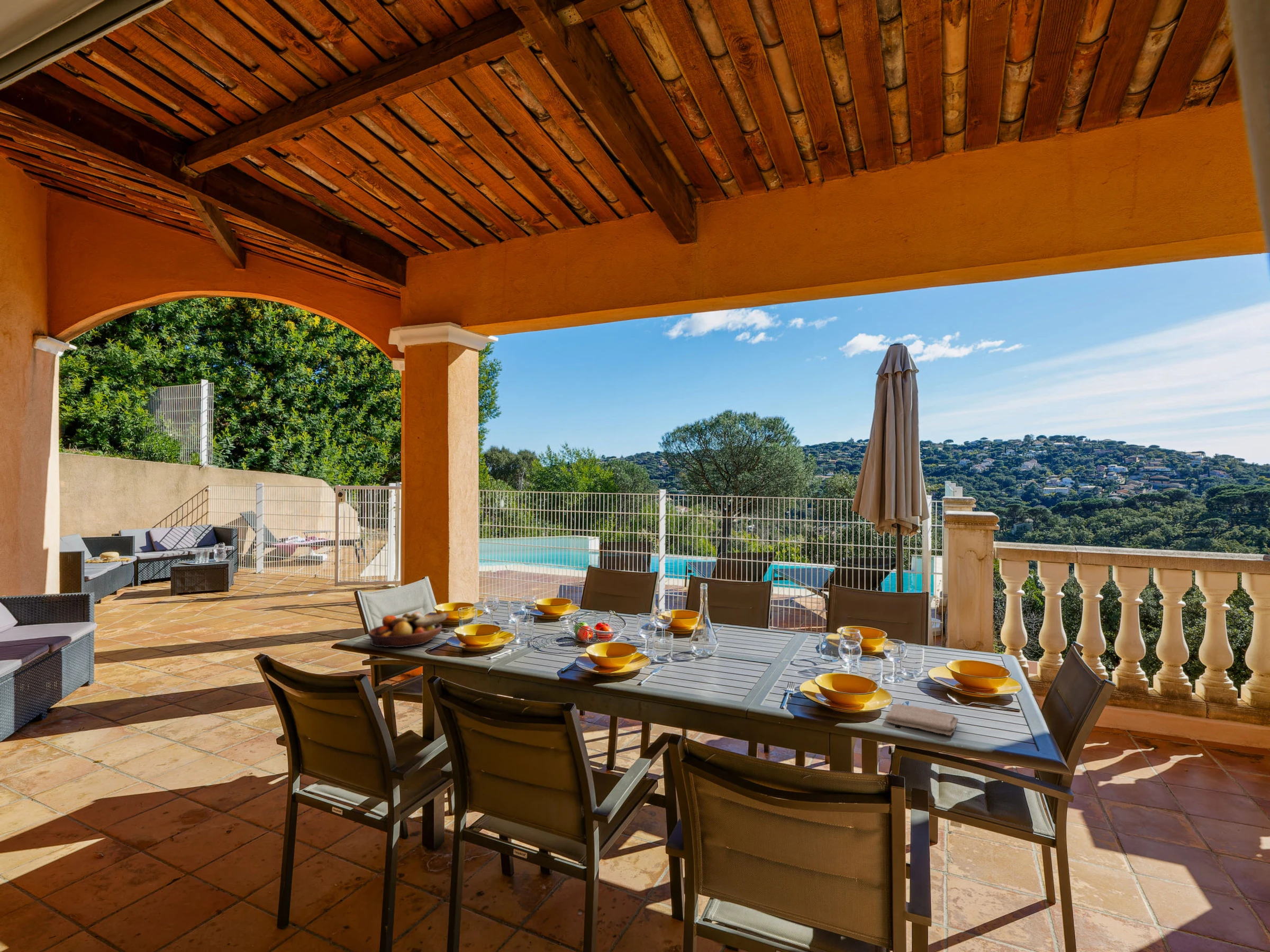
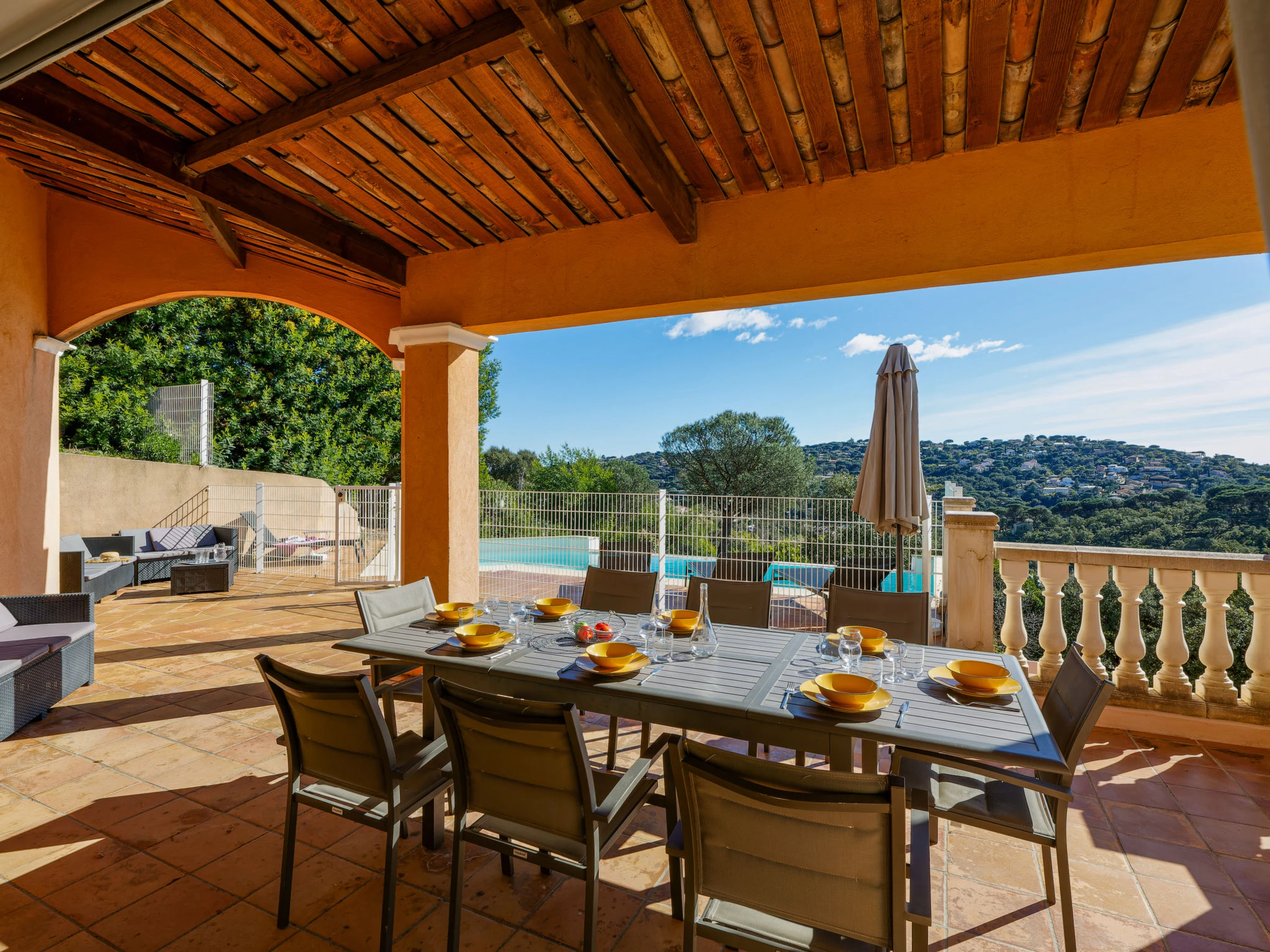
- fruit bowl [368,611,449,648]
- washcloth [885,703,959,736]
